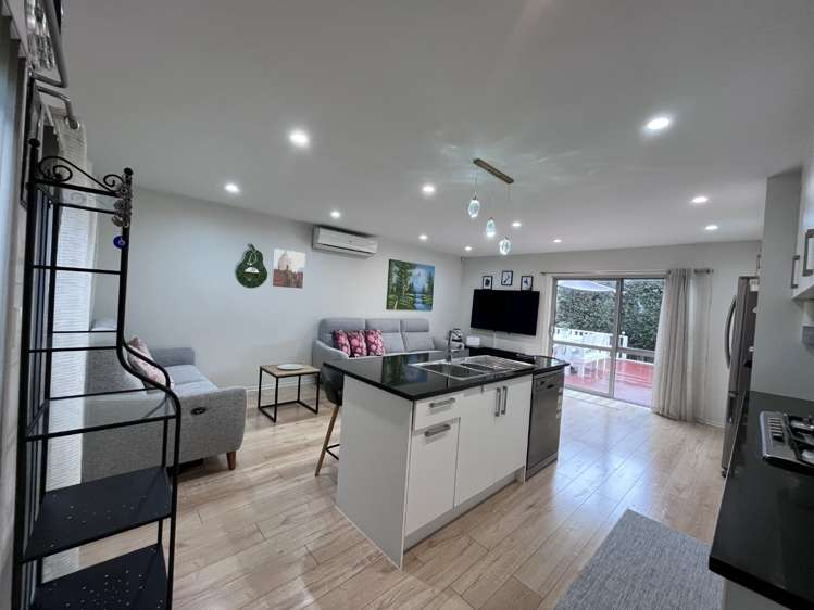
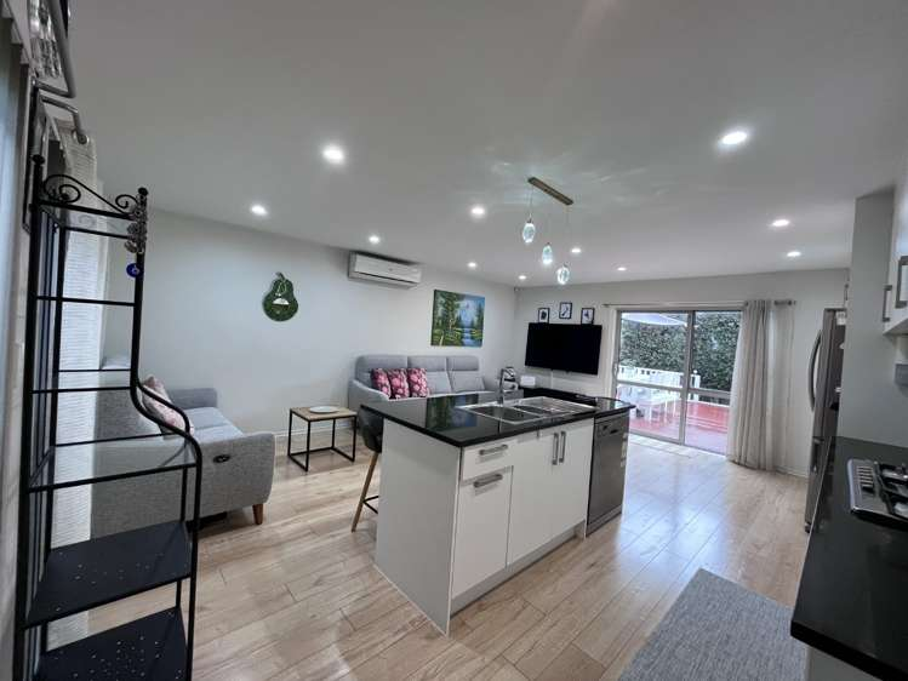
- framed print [271,247,306,290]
